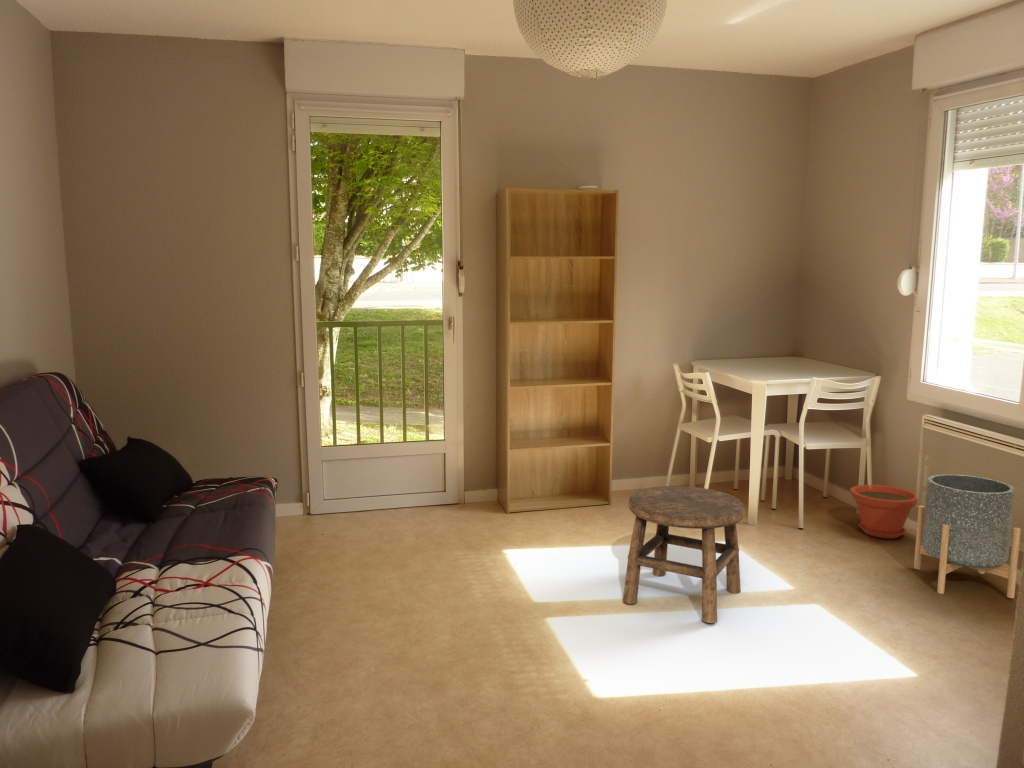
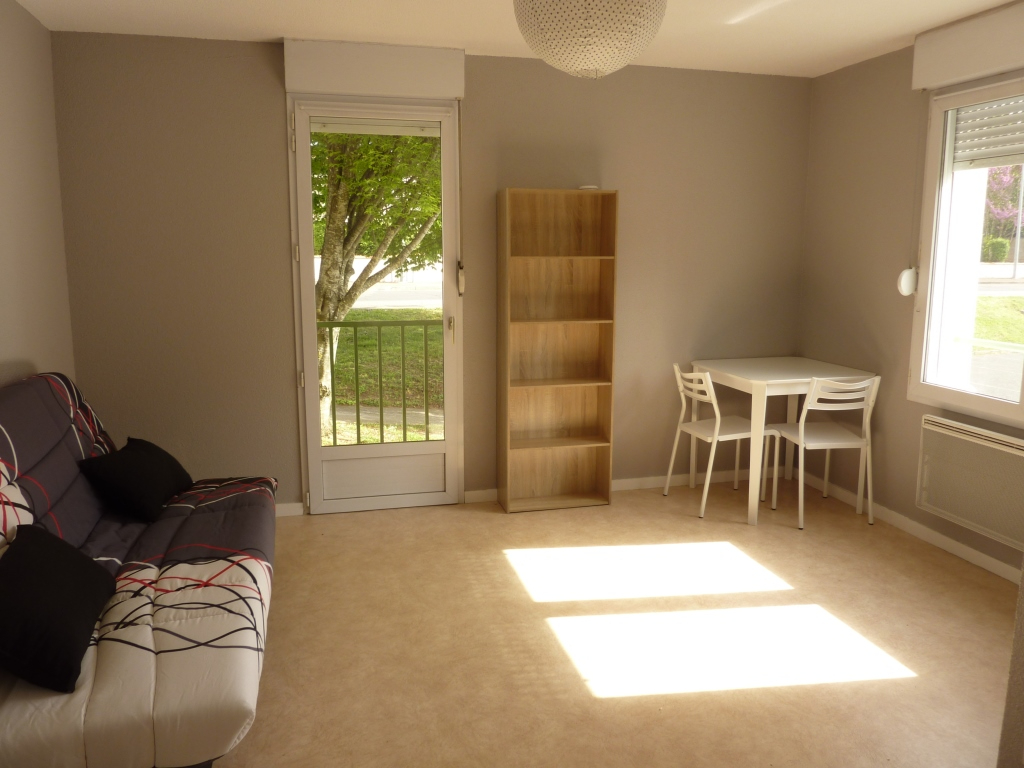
- plant pot [849,484,919,540]
- planter [913,473,1022,599]
- stool [622,485,746,624]
